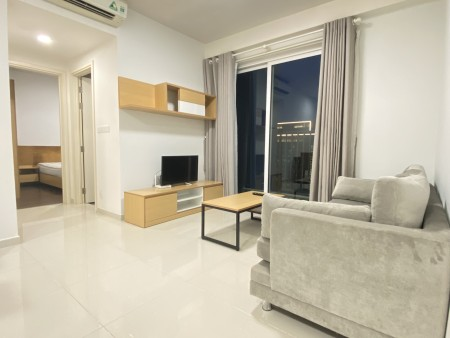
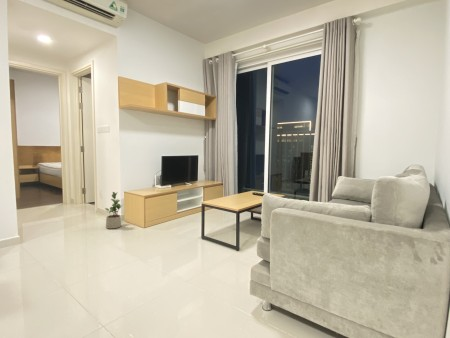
+ potted plant [104,191,123,229]
